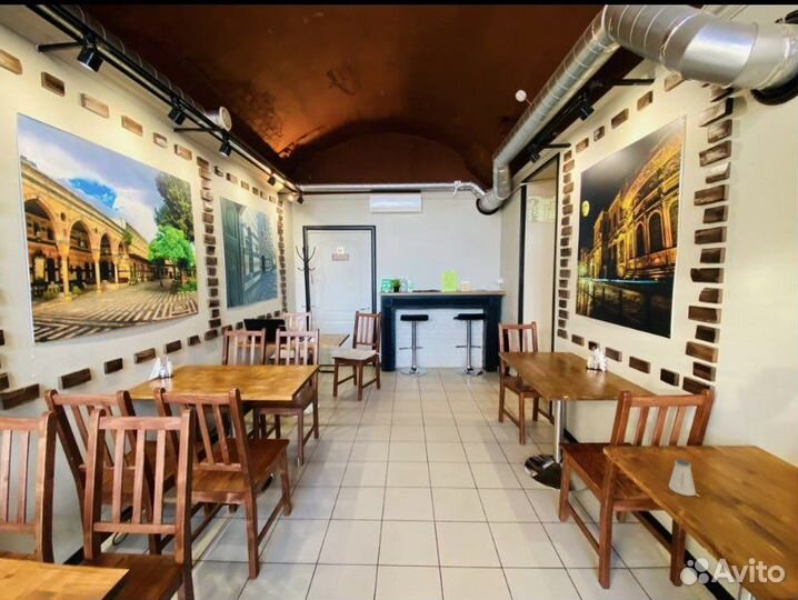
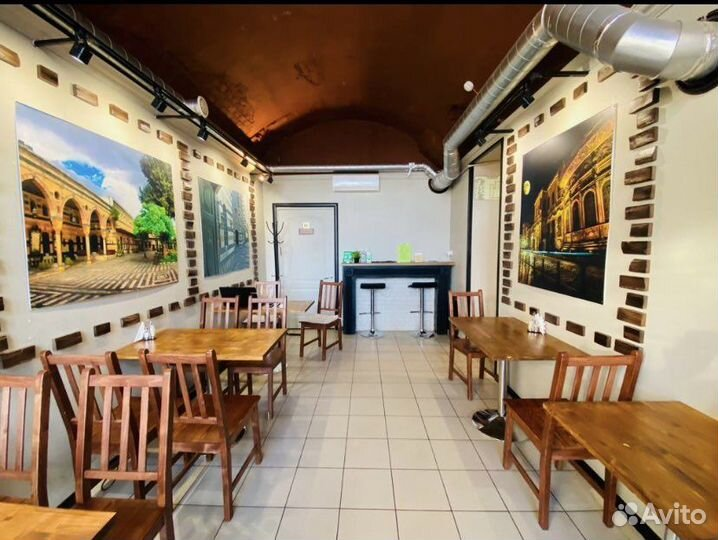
- saltshaker [668,458,697,497]
